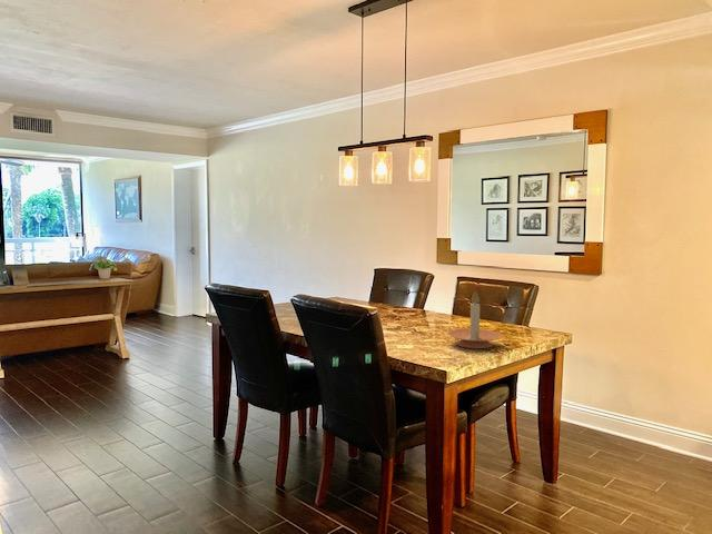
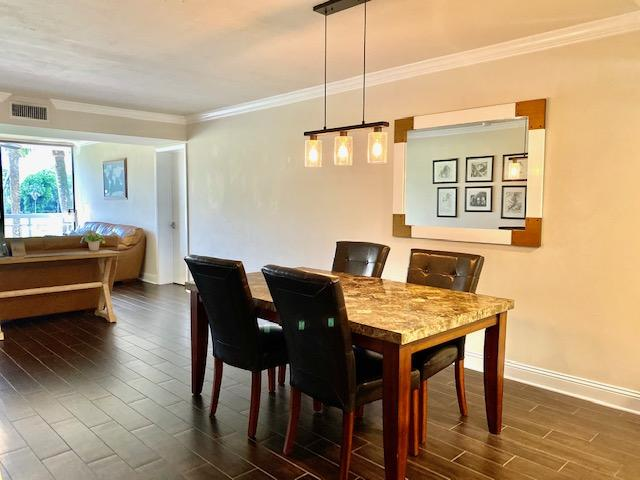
- candle holder [446,286,503,349]
